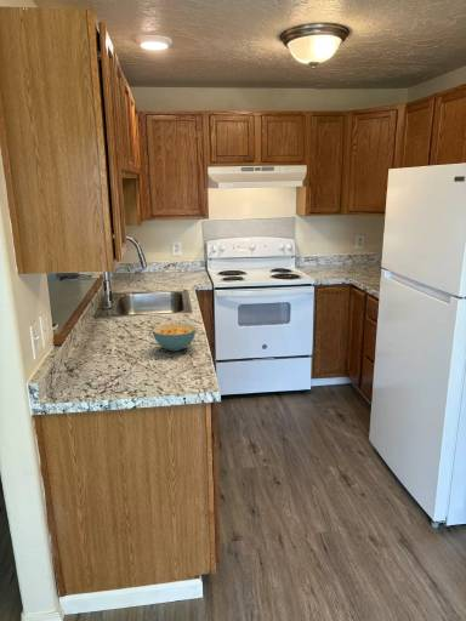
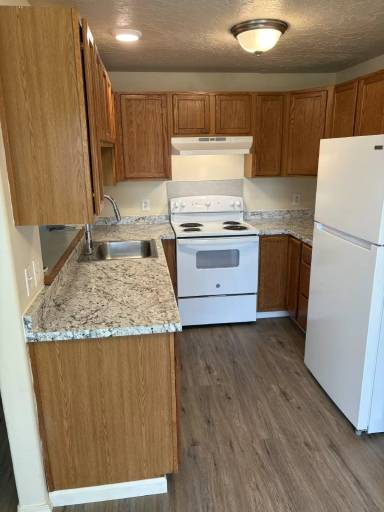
- cereal bowl [152,323,198,352]
